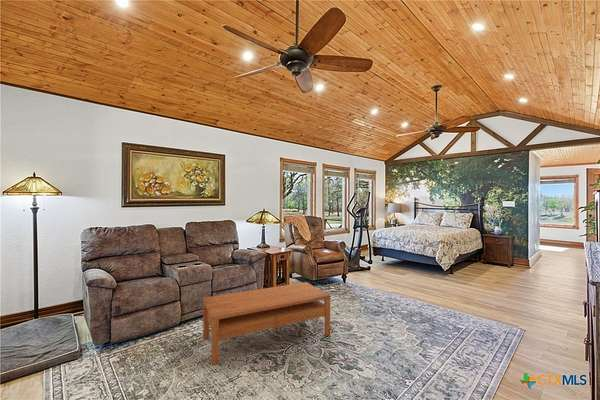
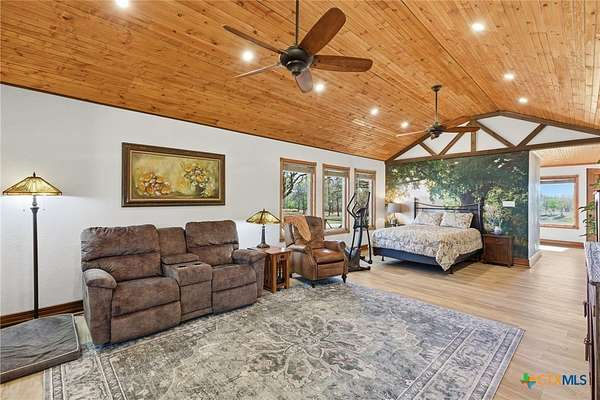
- coffee table [202,281,332,366]
